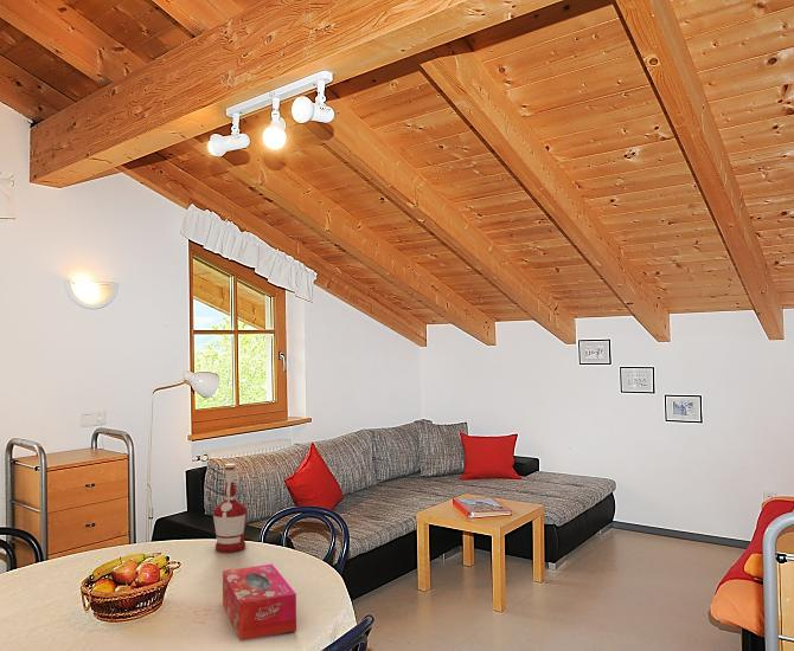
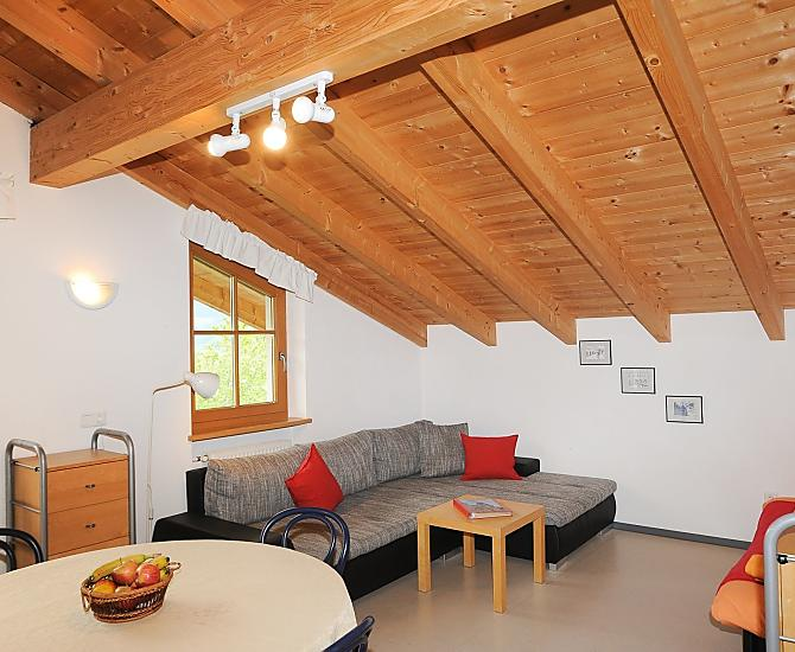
- alcohol [212,463,248,554]
- tissue box [222,563,297,642]
